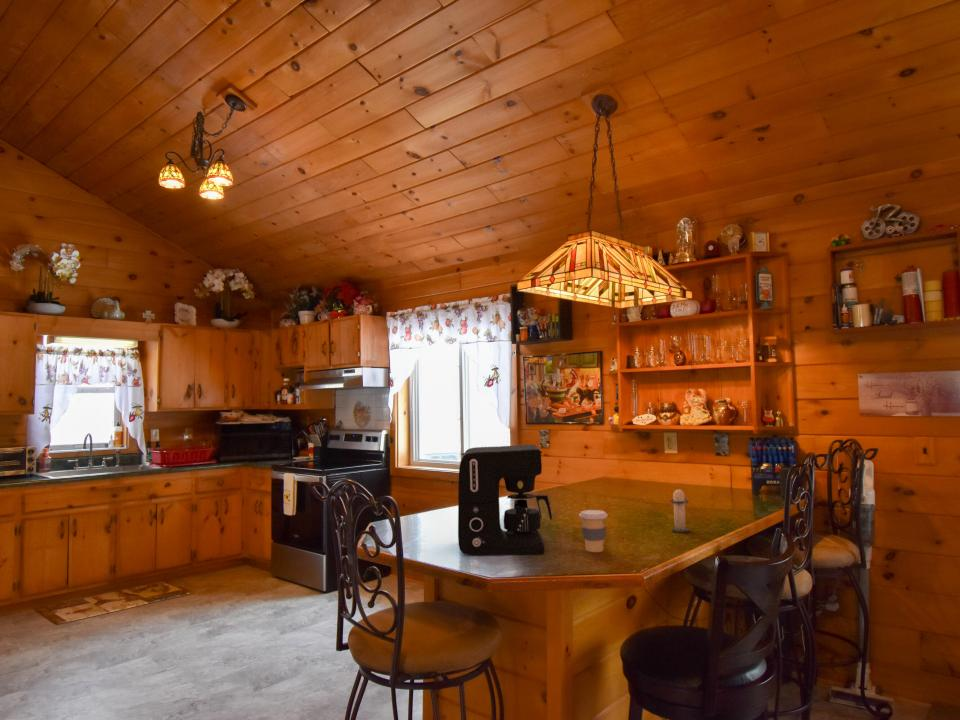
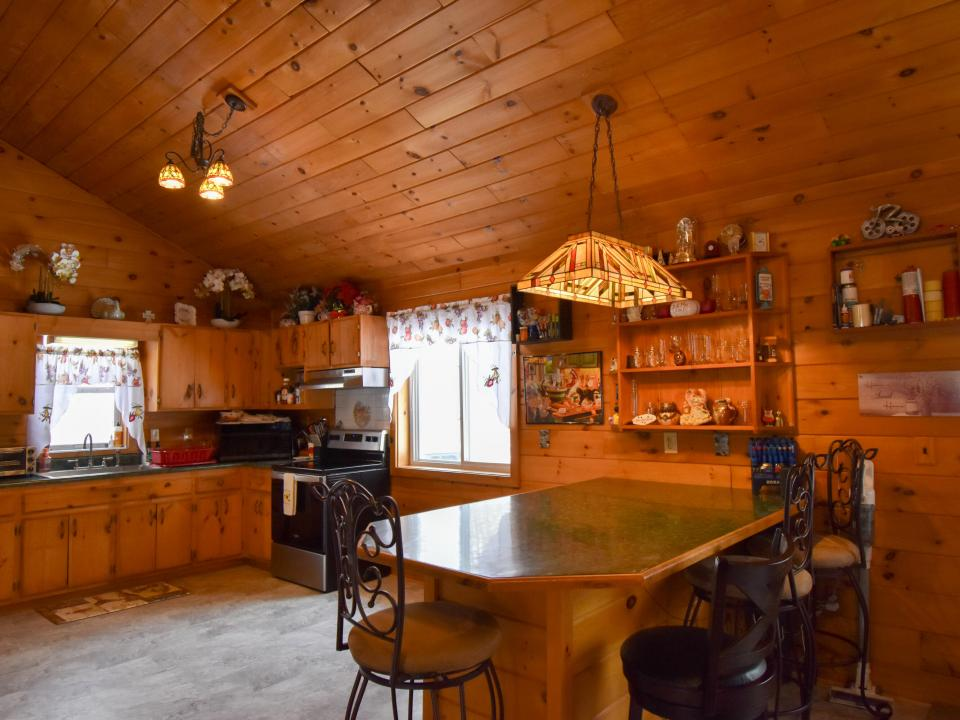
- coffee maker [457,444,553,556]
- coffee cup [578,509,608,553]
- candle [669,485,691,534]
